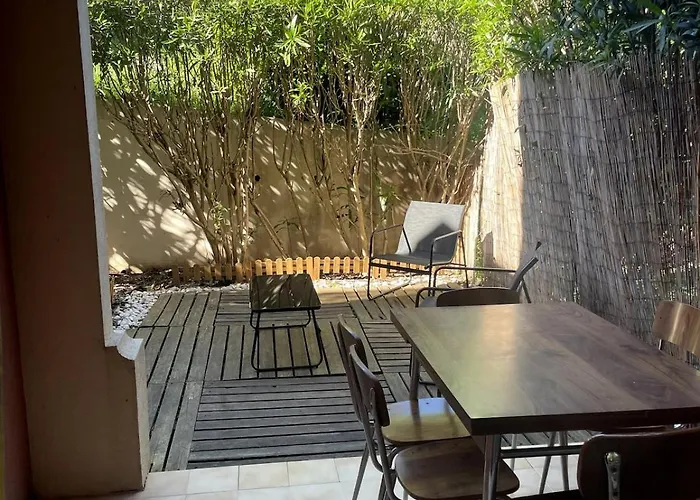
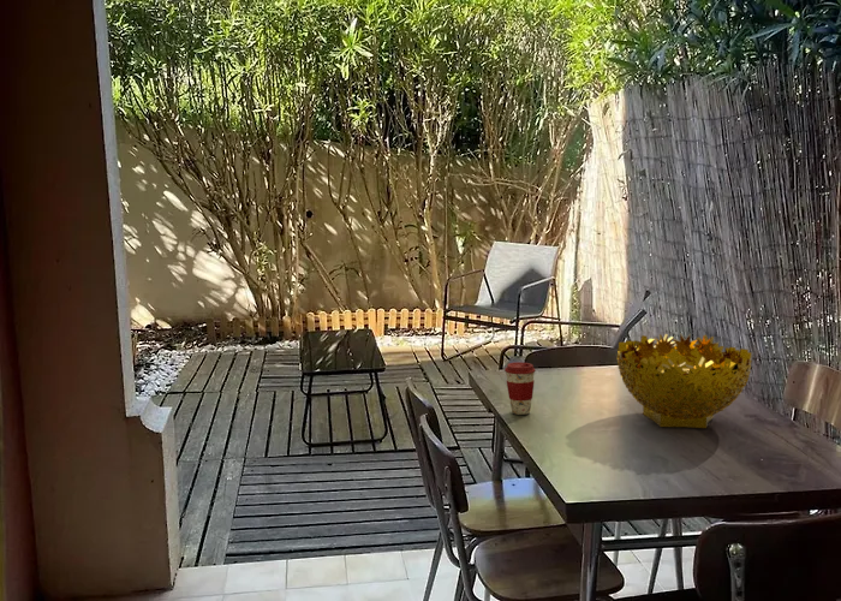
+ coffee cup [503,361,537,416]
+ decorative bowl [616,332,753,429]
